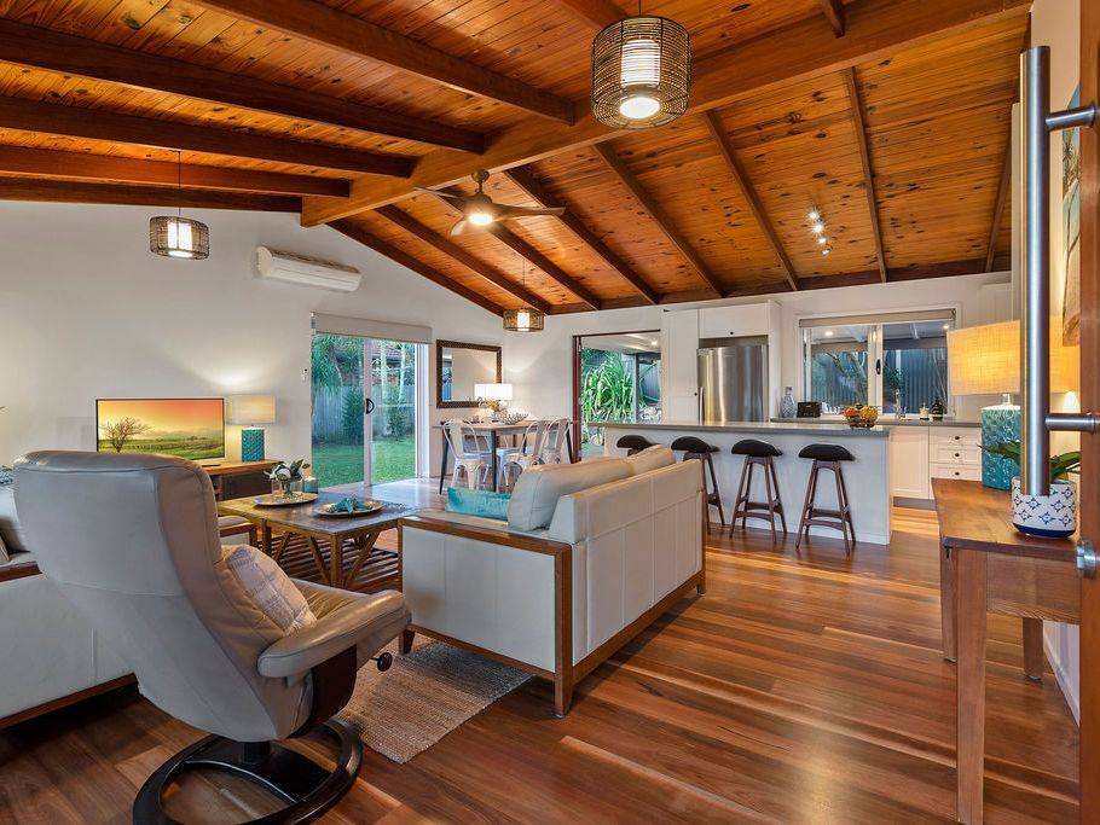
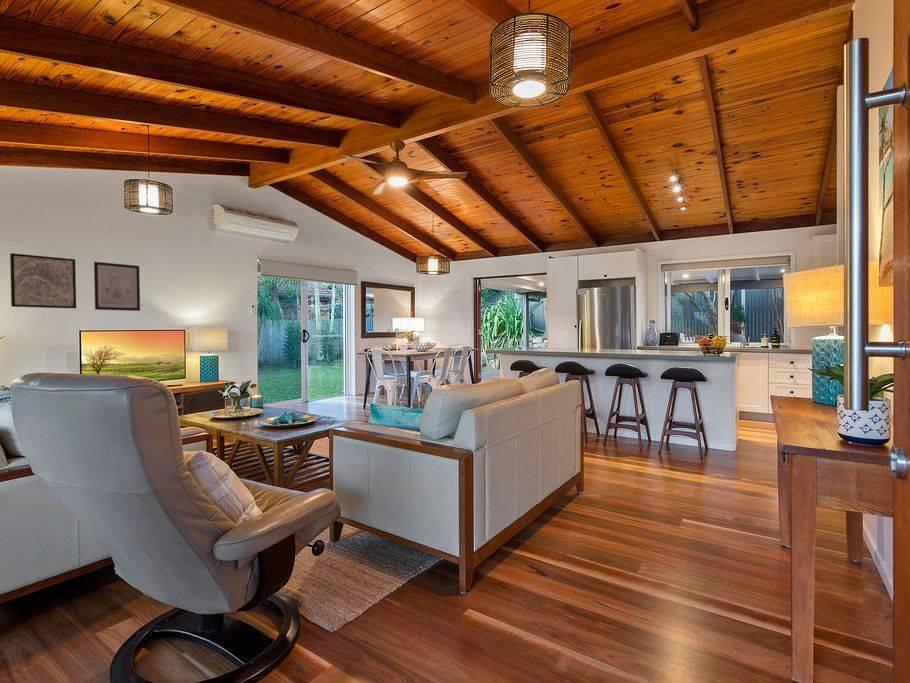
+ wall art [9,252,77,309]
+ wall art [93,261,141,312]
